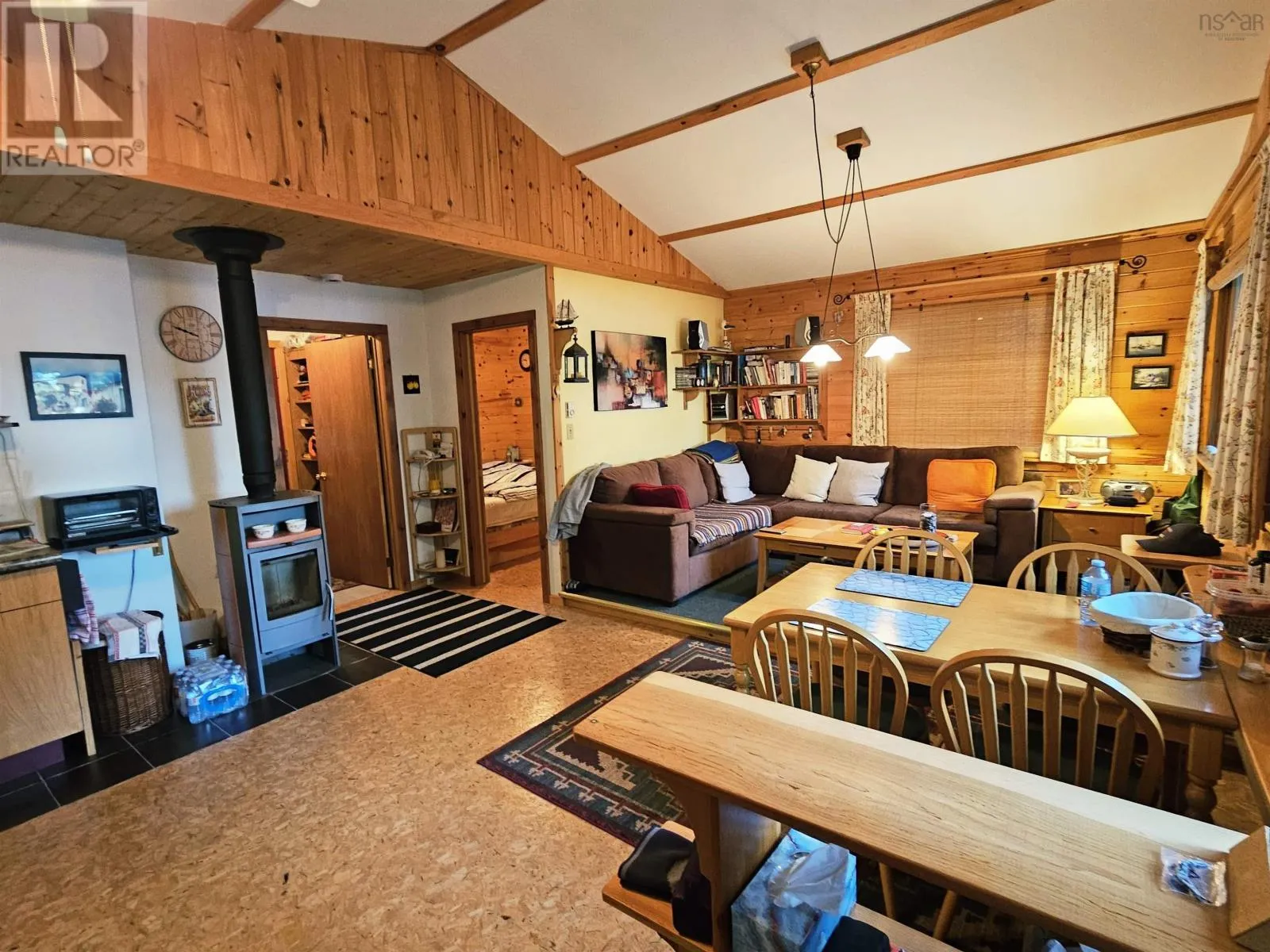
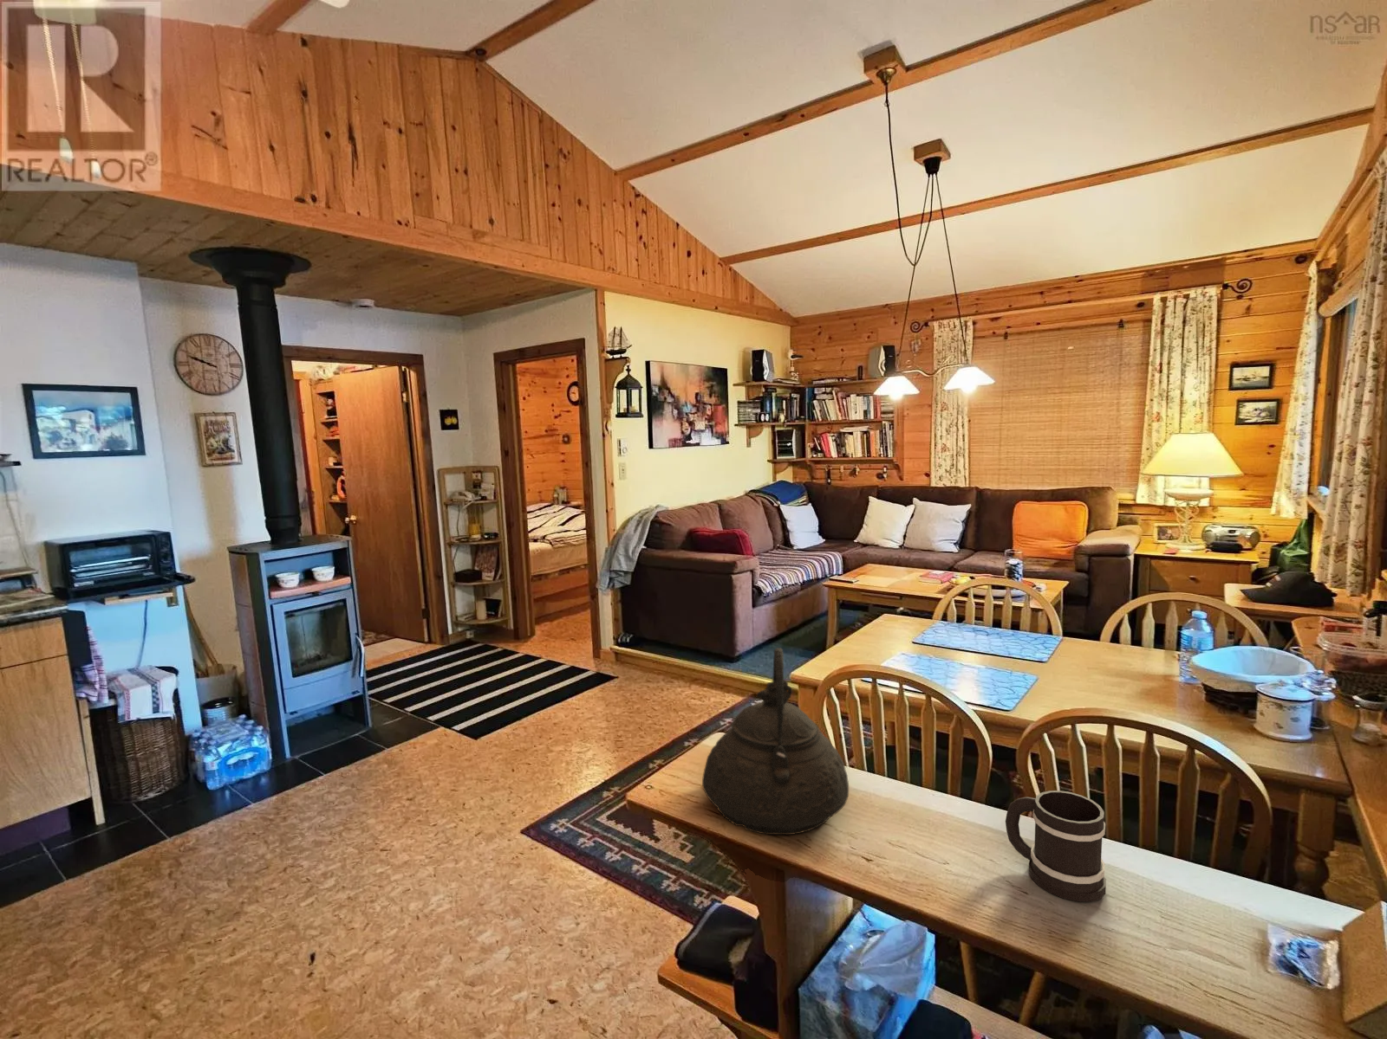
+ mug [1005,790,1107,903]
+ teakettle [701,647,850,836]
